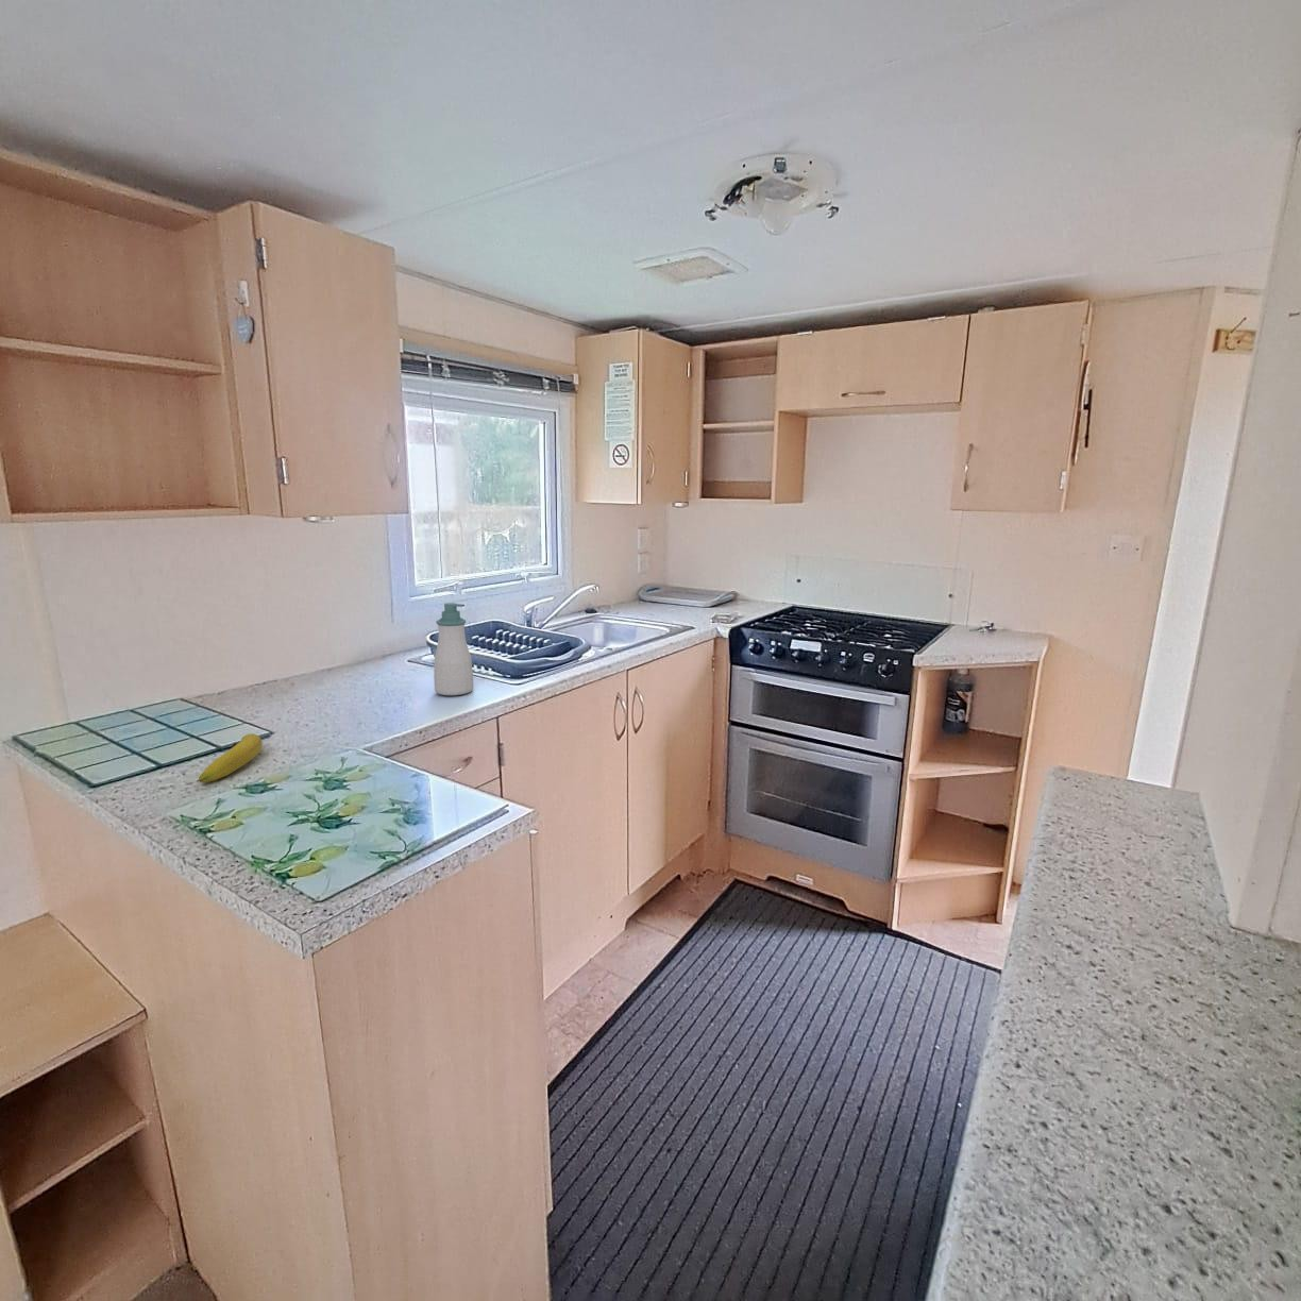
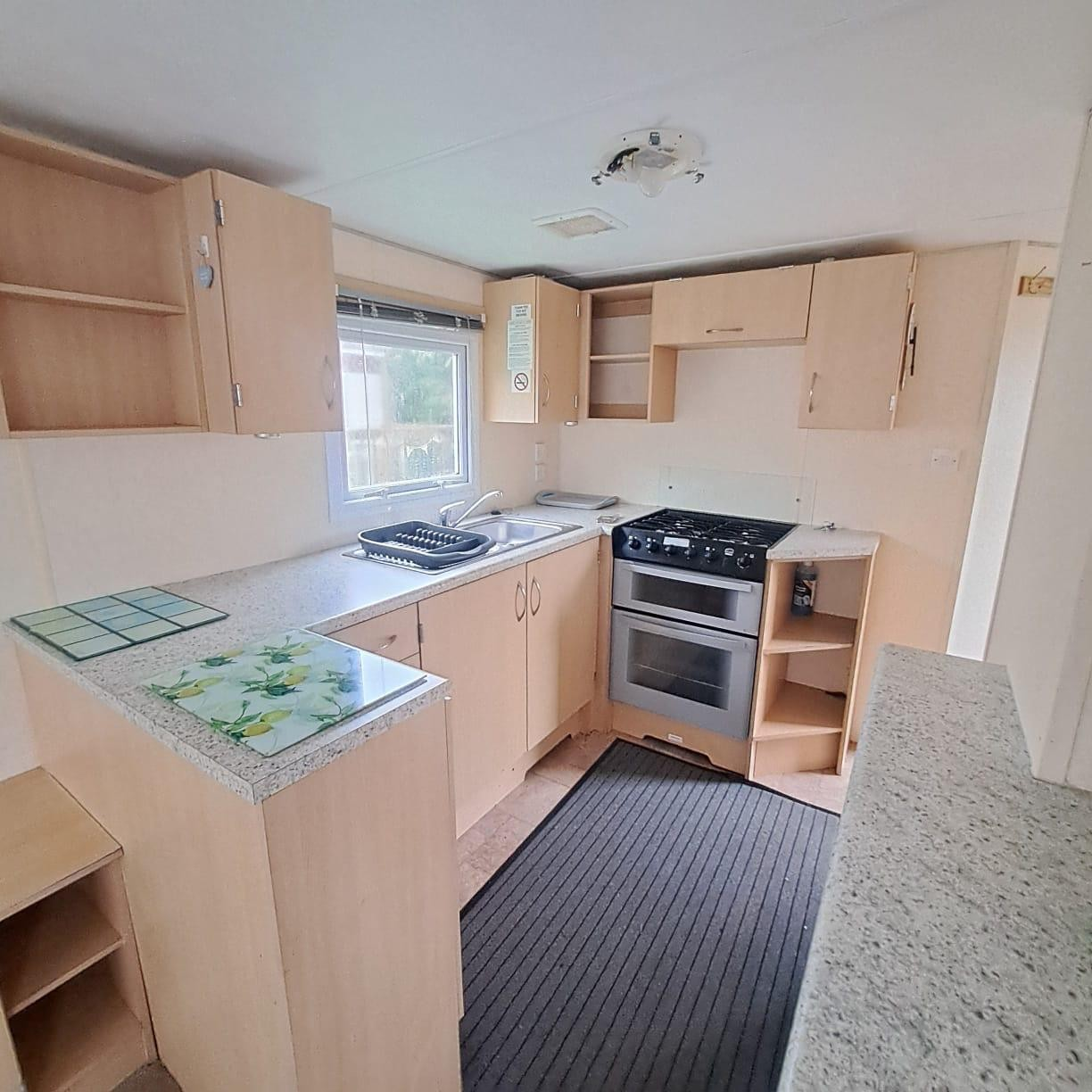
- fruit [198,733,262,784]
- soap bottle [432,602,474,696]
